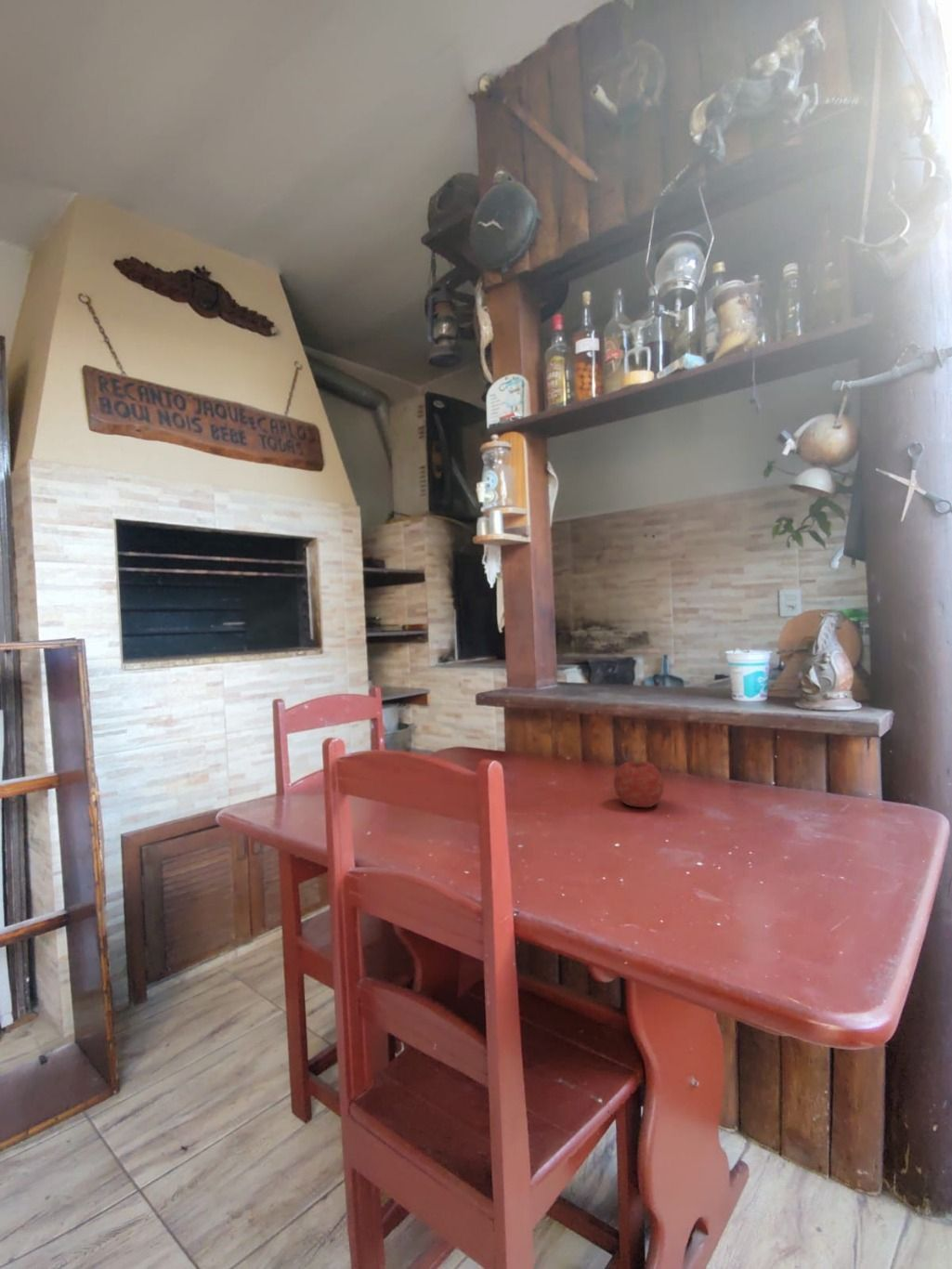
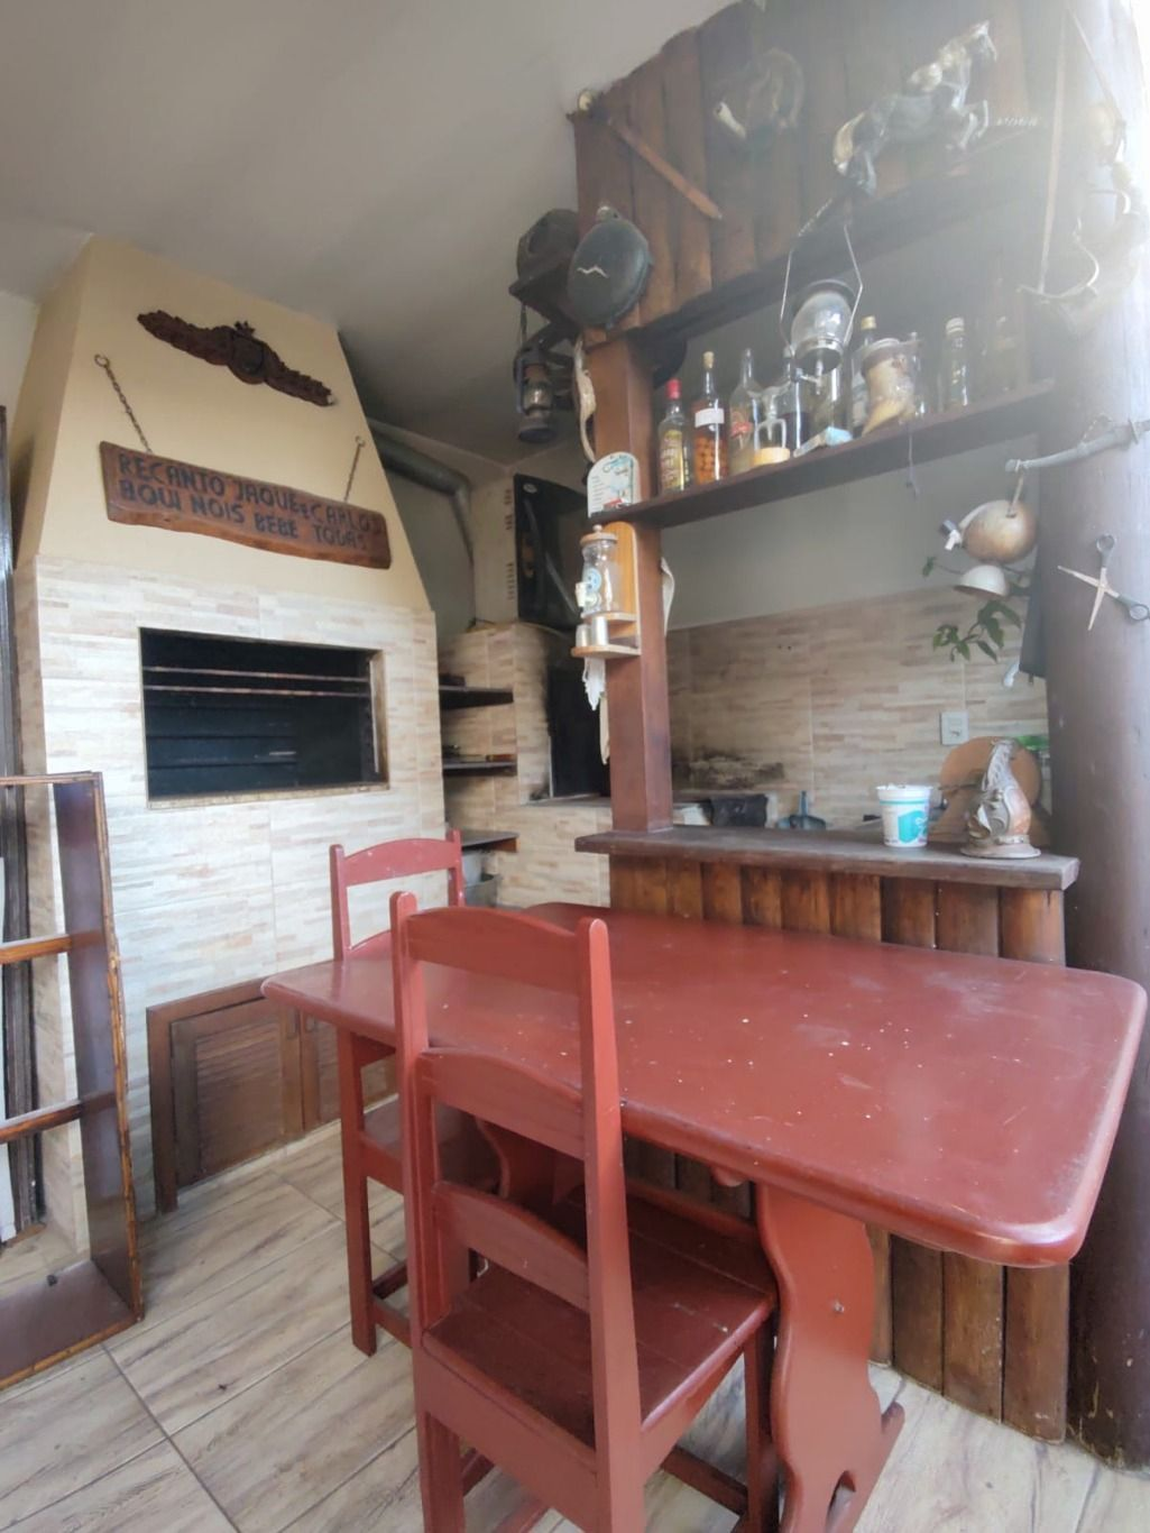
- fruit [613,755,665,808]
